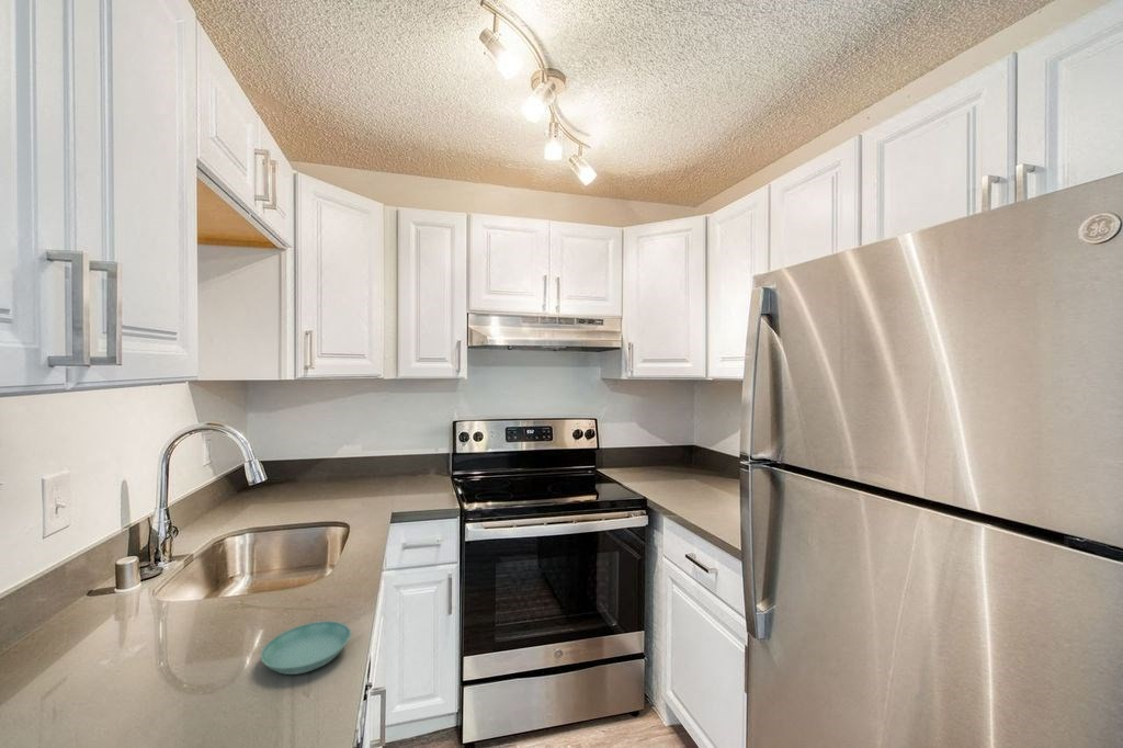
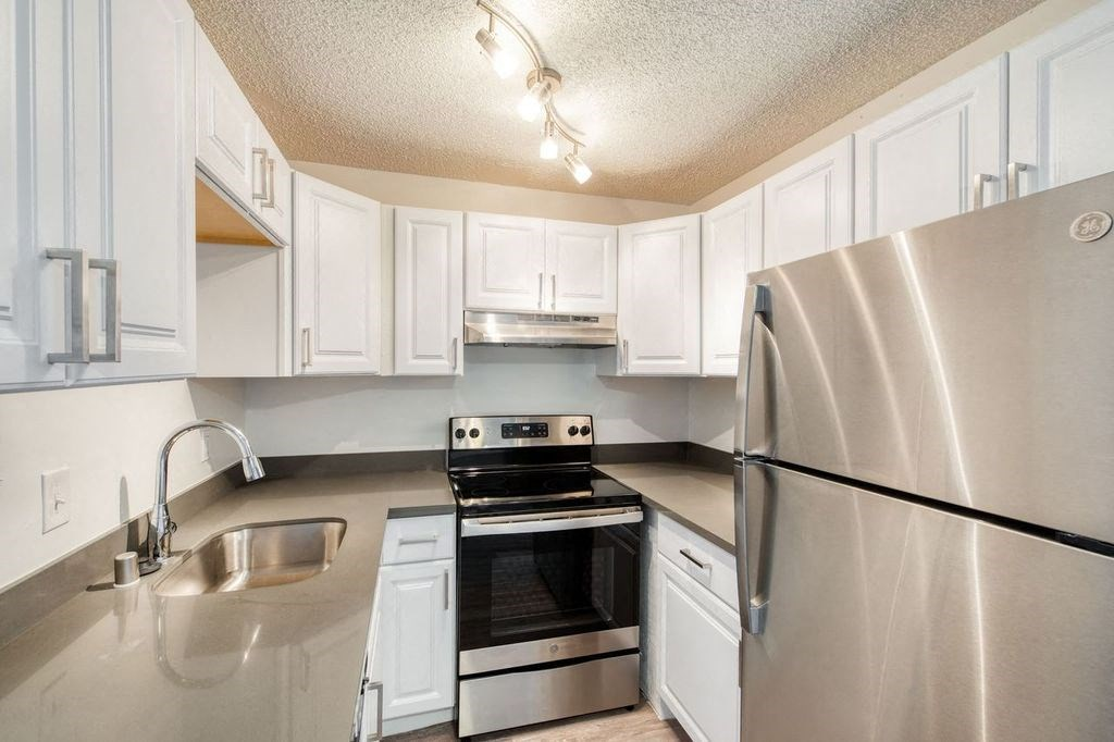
- saucer [260,620,352,676]
